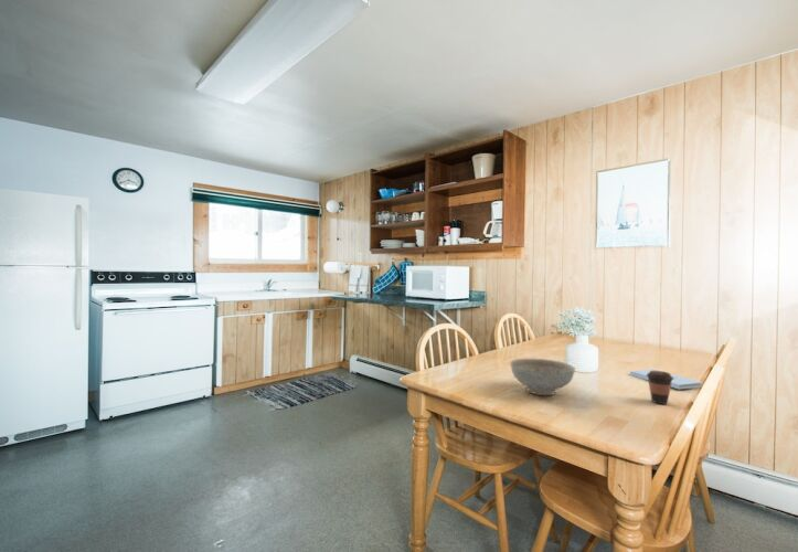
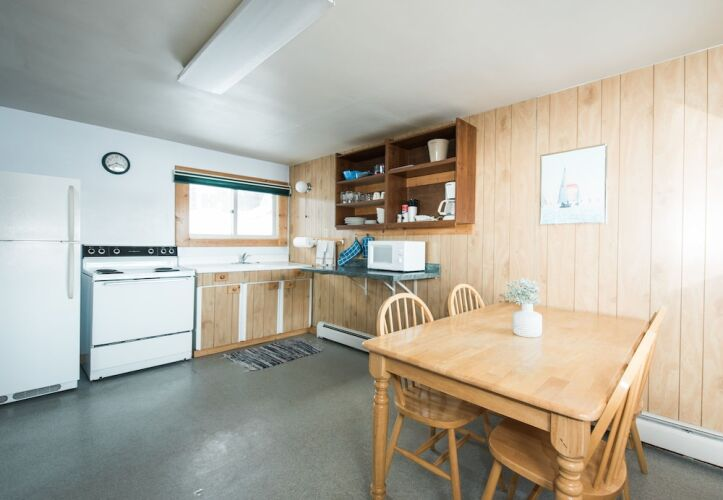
- notepad [629,369,703,391]
- coffee cup [647,370,673,405]
- decorative bowl [509,358,576,396]
